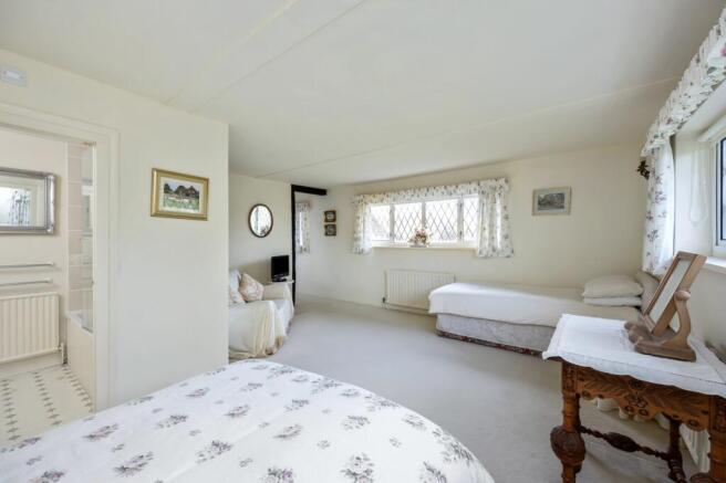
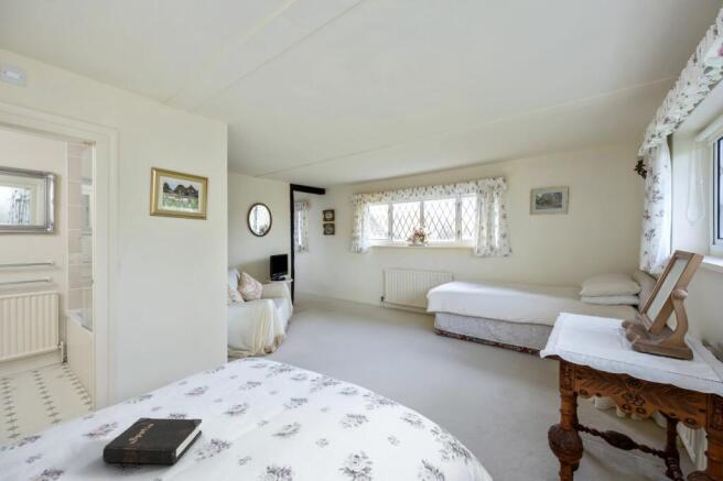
+ hardback book [101,417,203,464]
